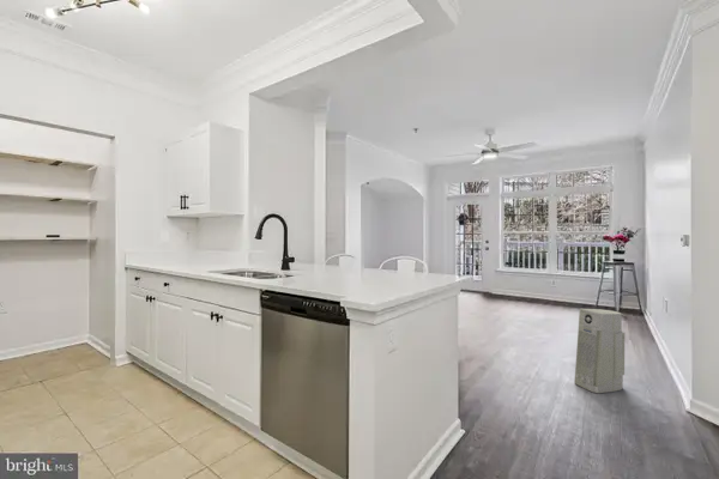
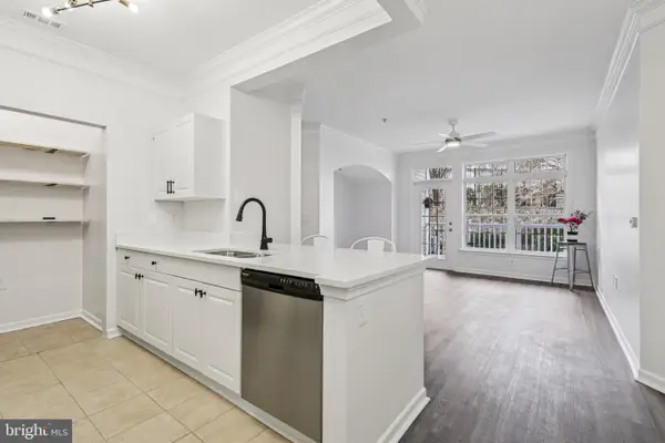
- air purifier [573,308,626,394]
